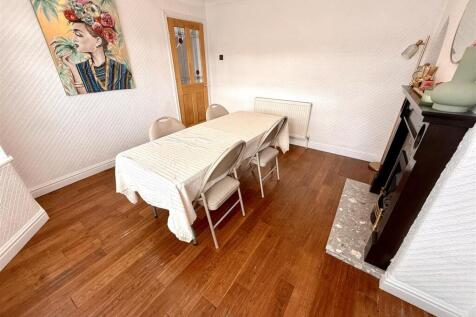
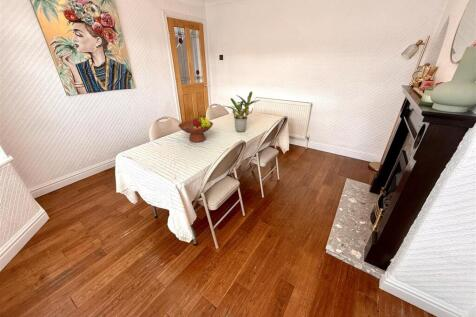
+ potted plant [224,90,261,133]
+ fruit bowl [177,114,214,143]
